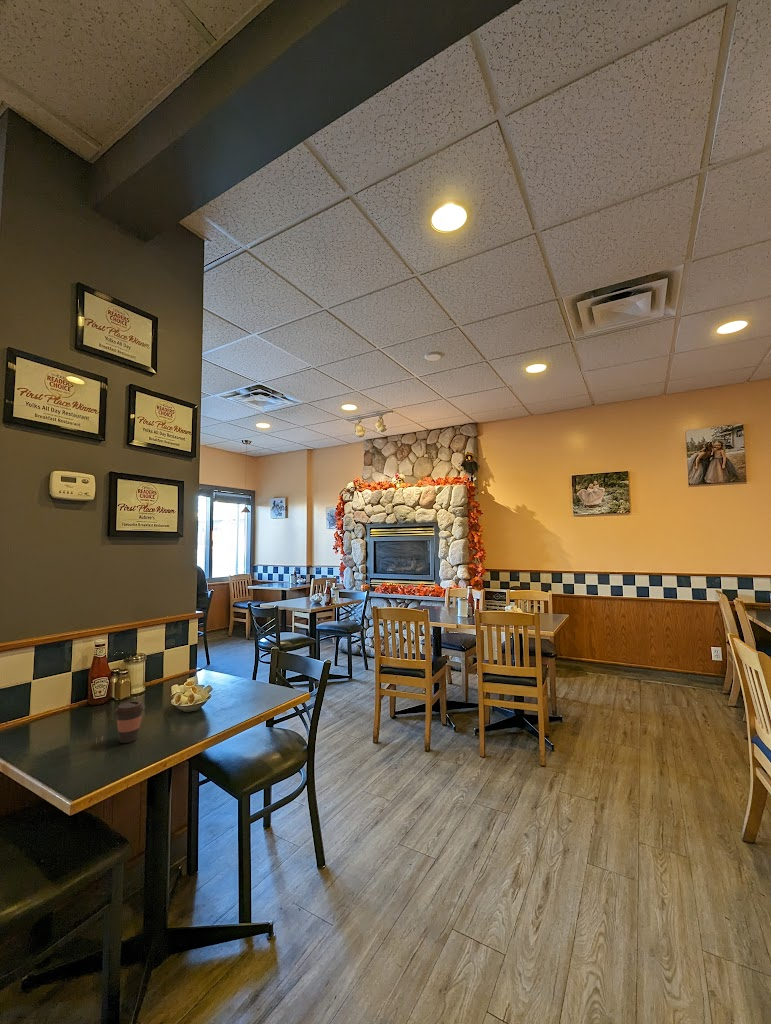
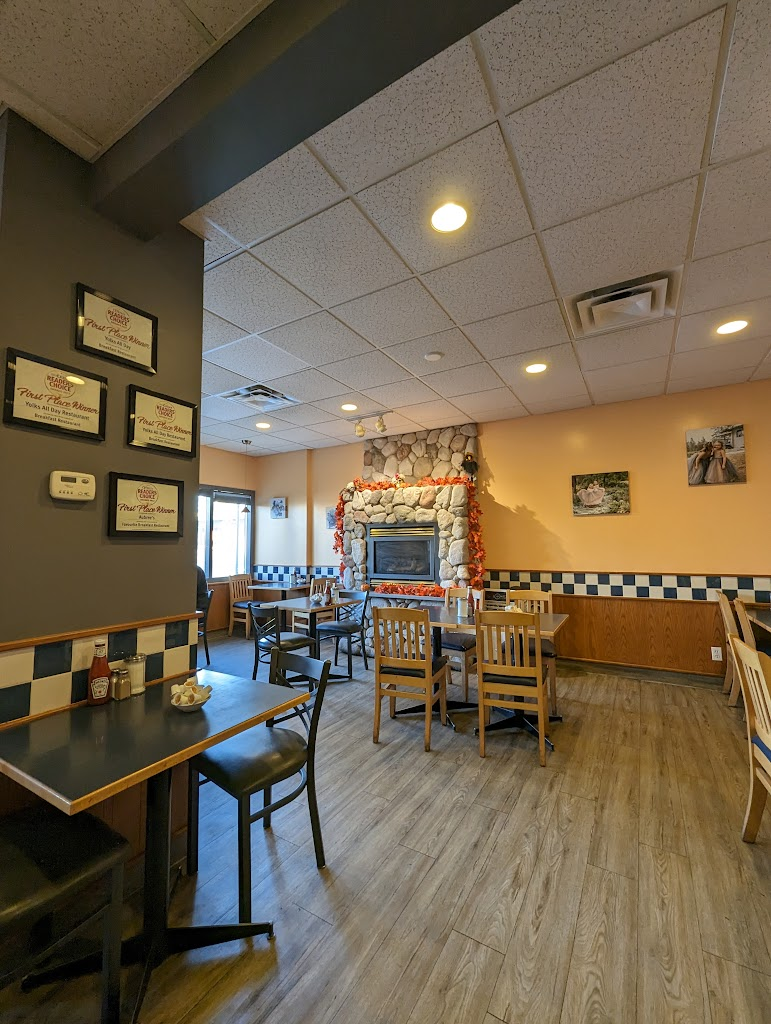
- coffee cup [113,700,146,744]
